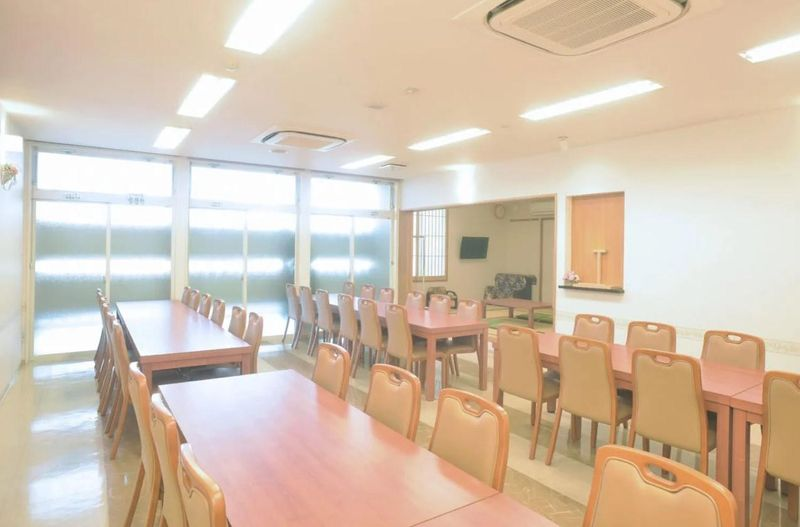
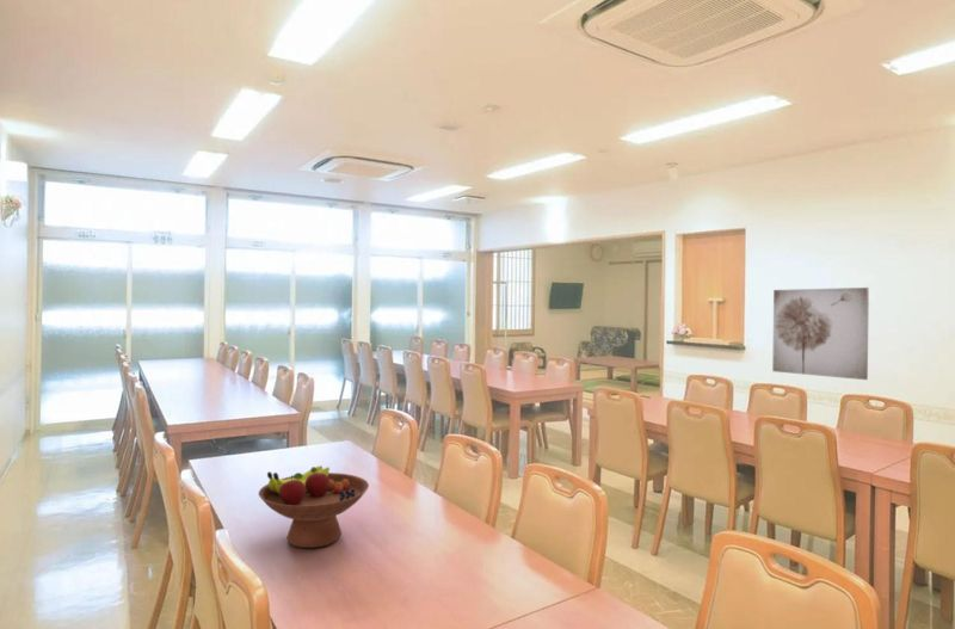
+ fruit bowl [258,464,370,549]
+ wall art [771,286,870,381]
